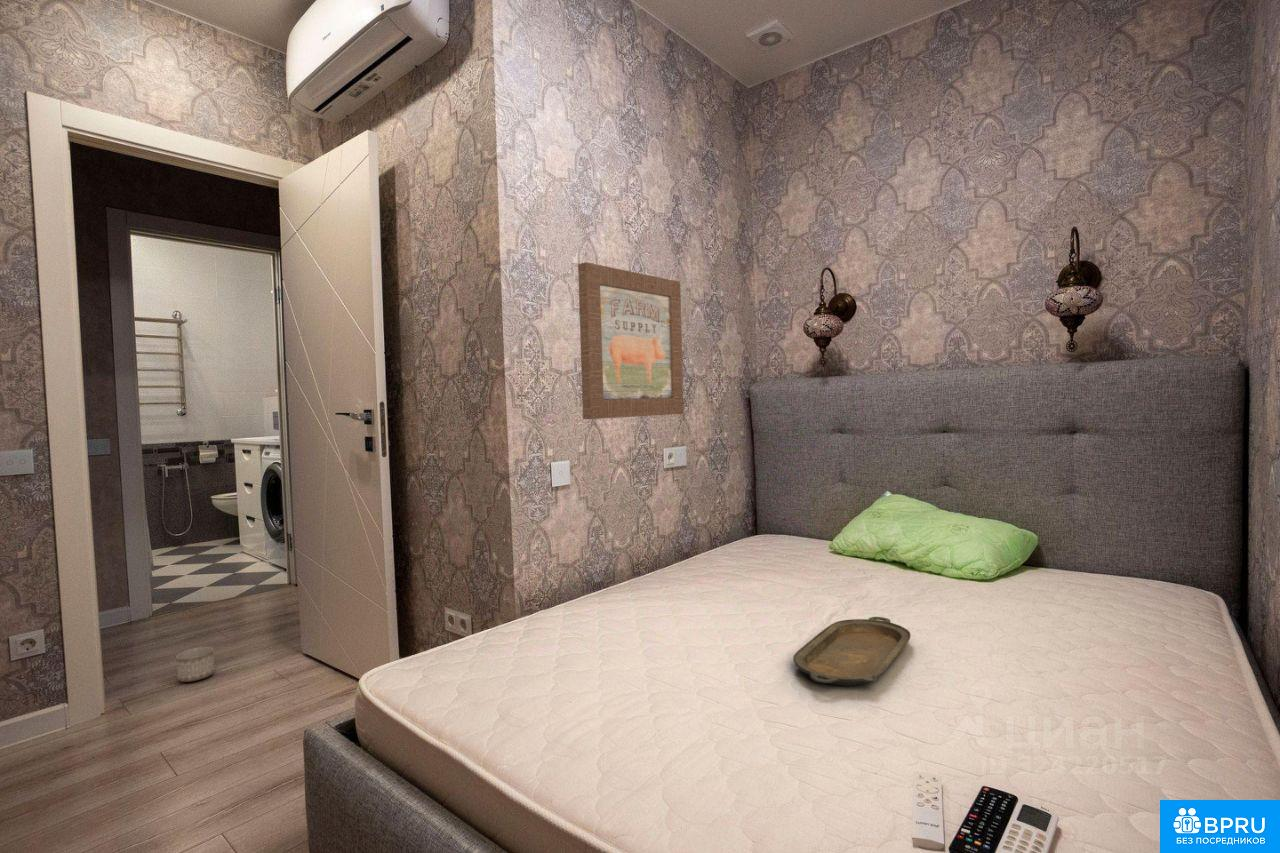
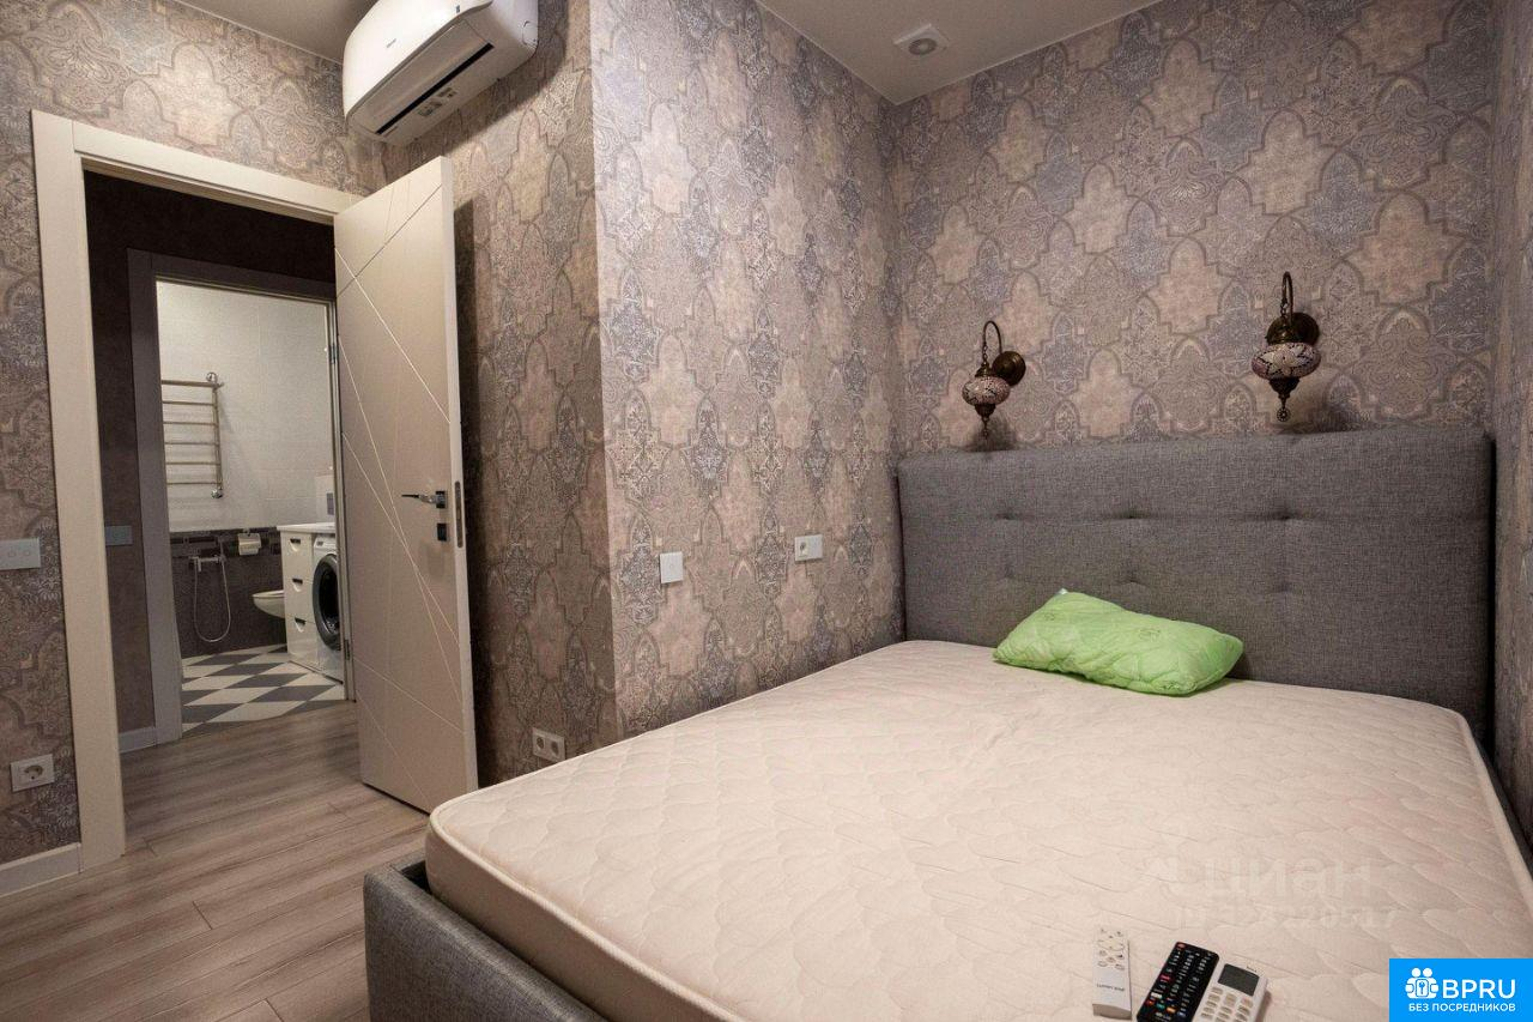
- planter [175,646,216,683]
- wall art [577,261,685,420]
- serving tray [792,616,911,686]
